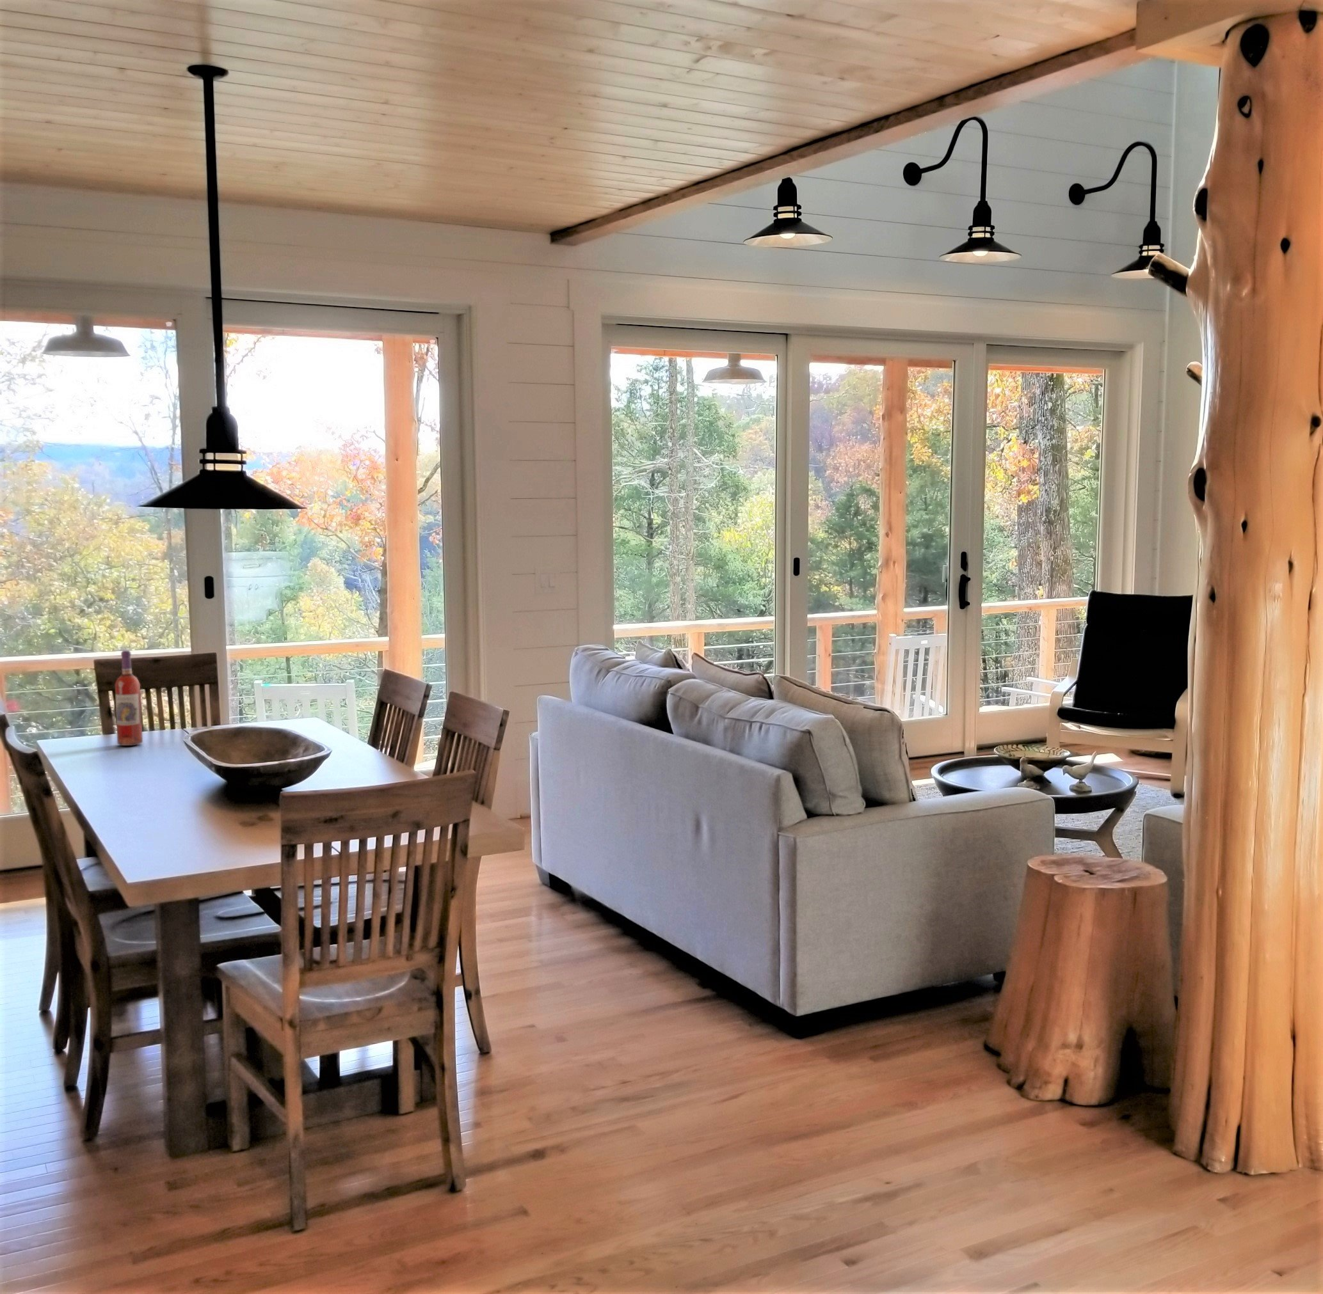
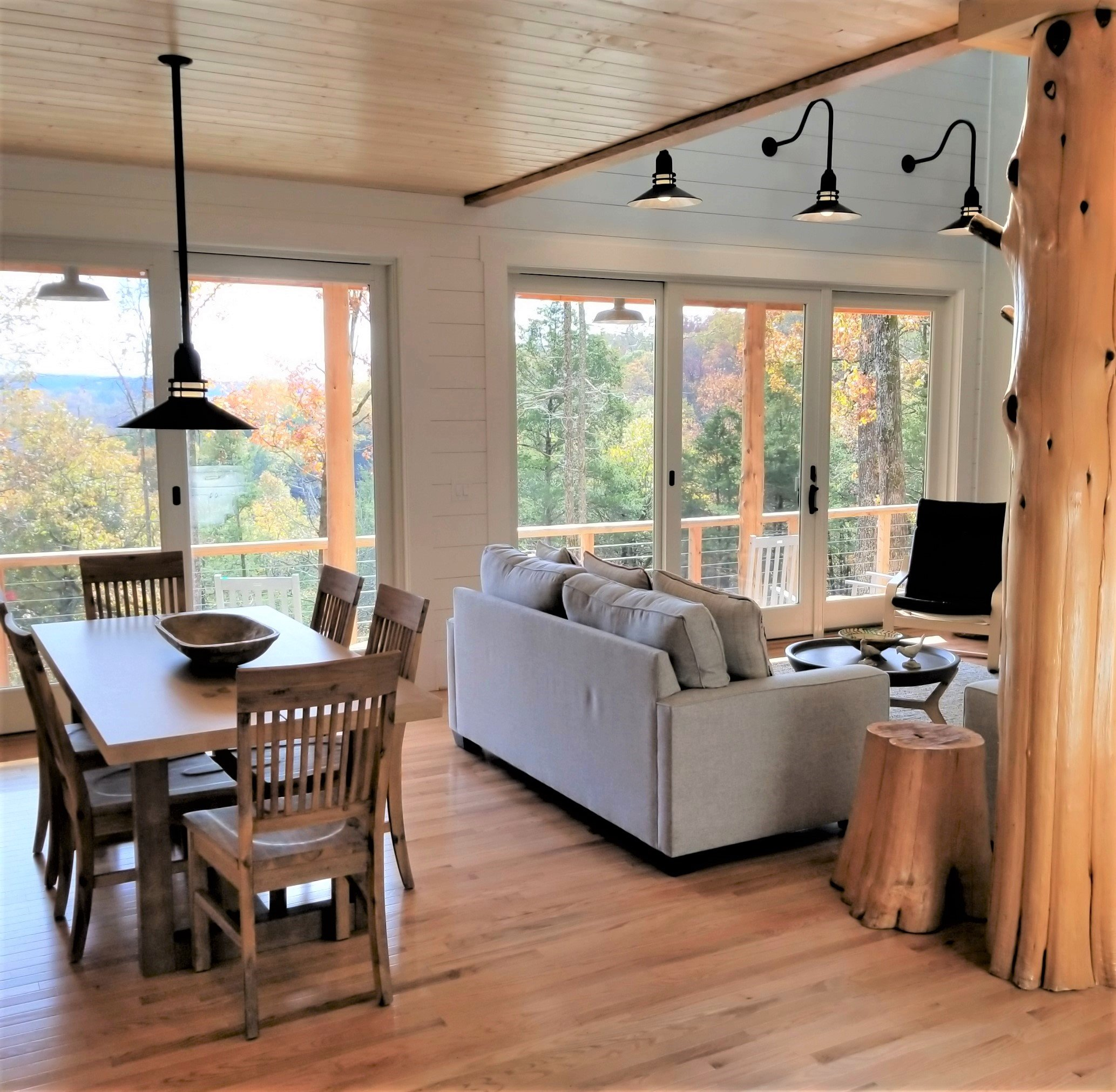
- wine bottle [115,649,143,747]
